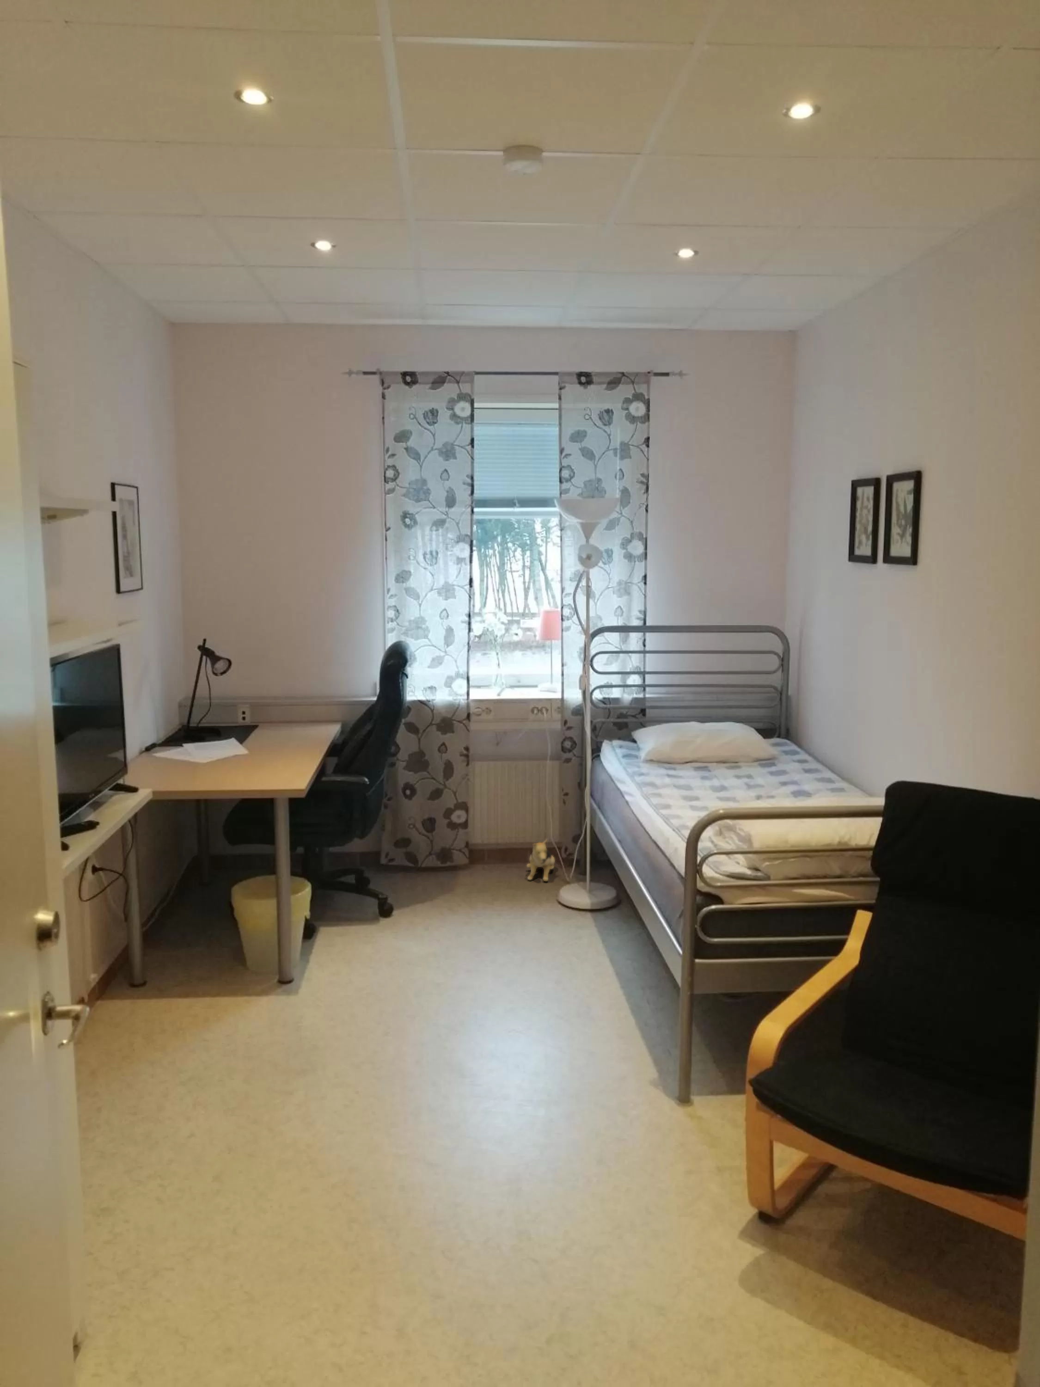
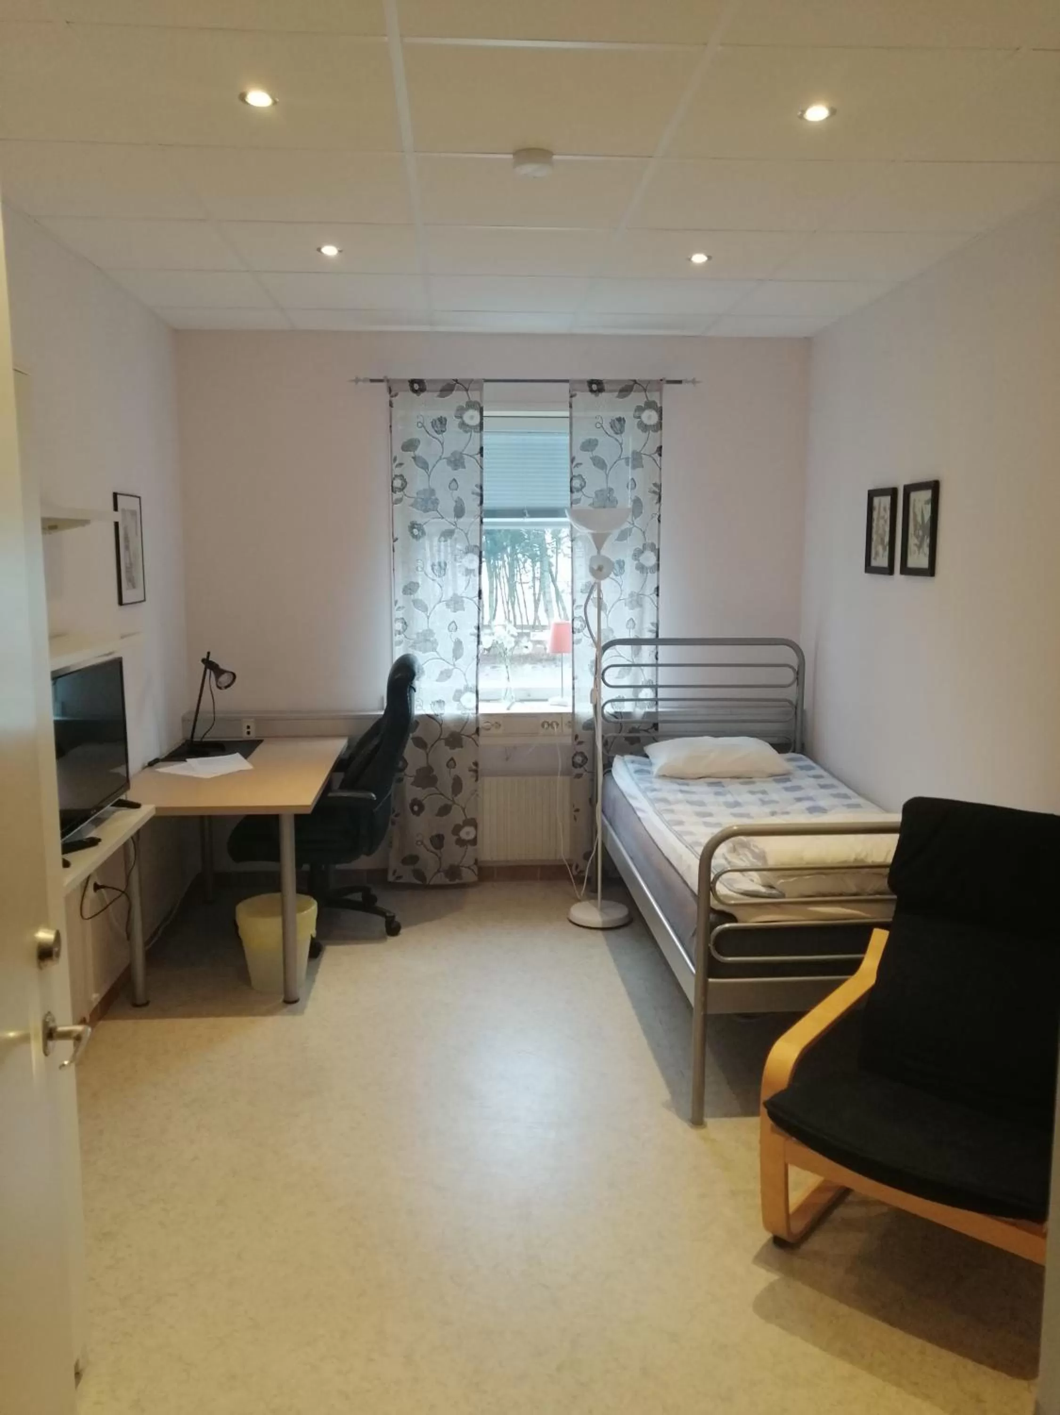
- plush toy [527,838,556,881]
